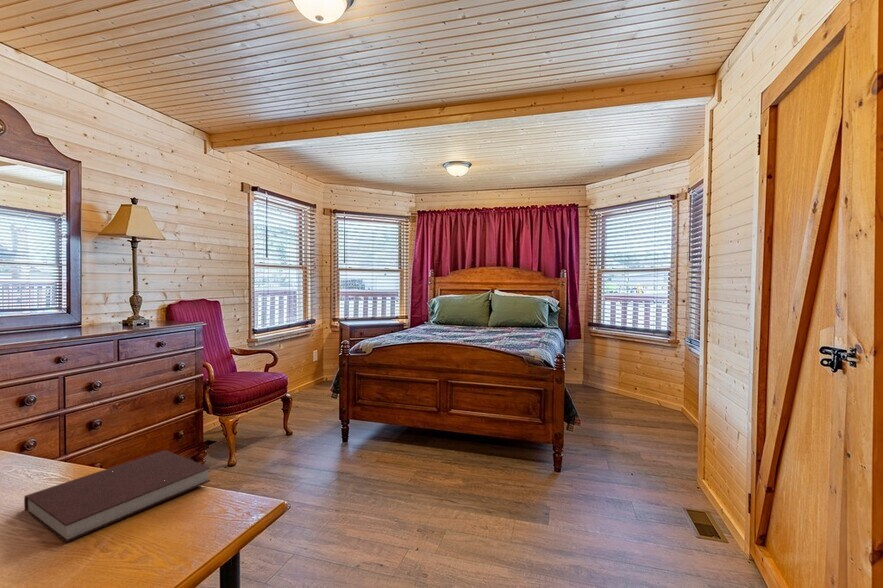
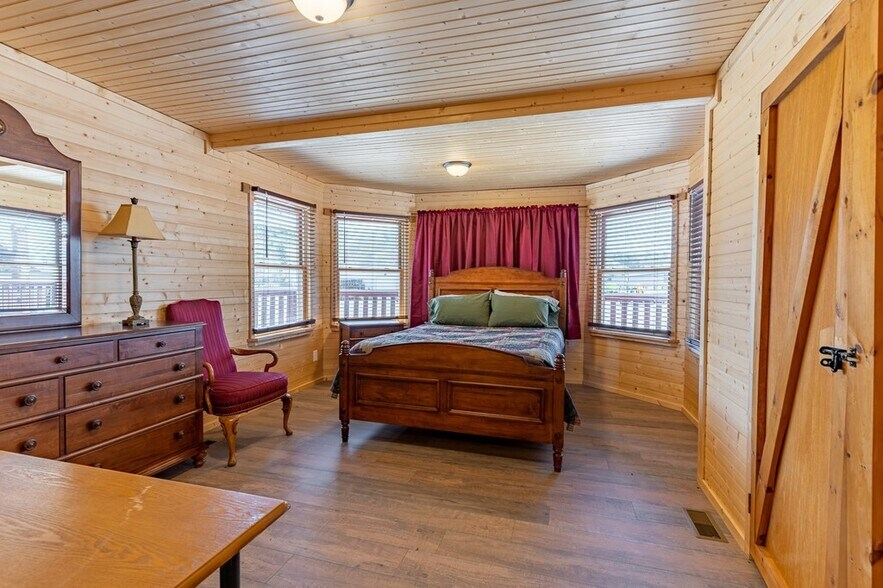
- notebook [23,449,212,544]
